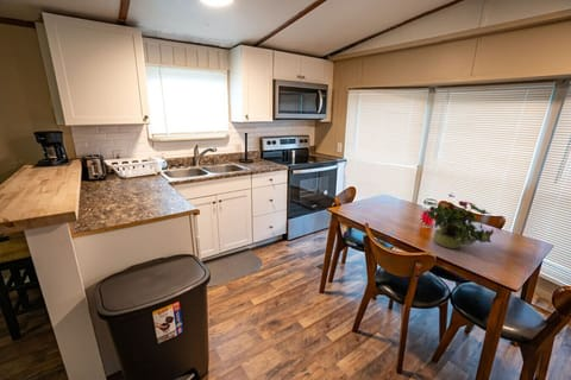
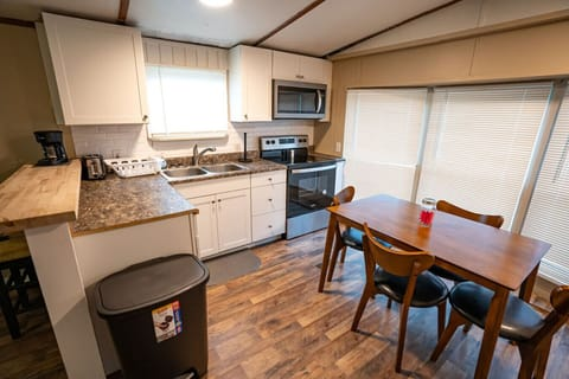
- potted plant [425,192,497,249]
